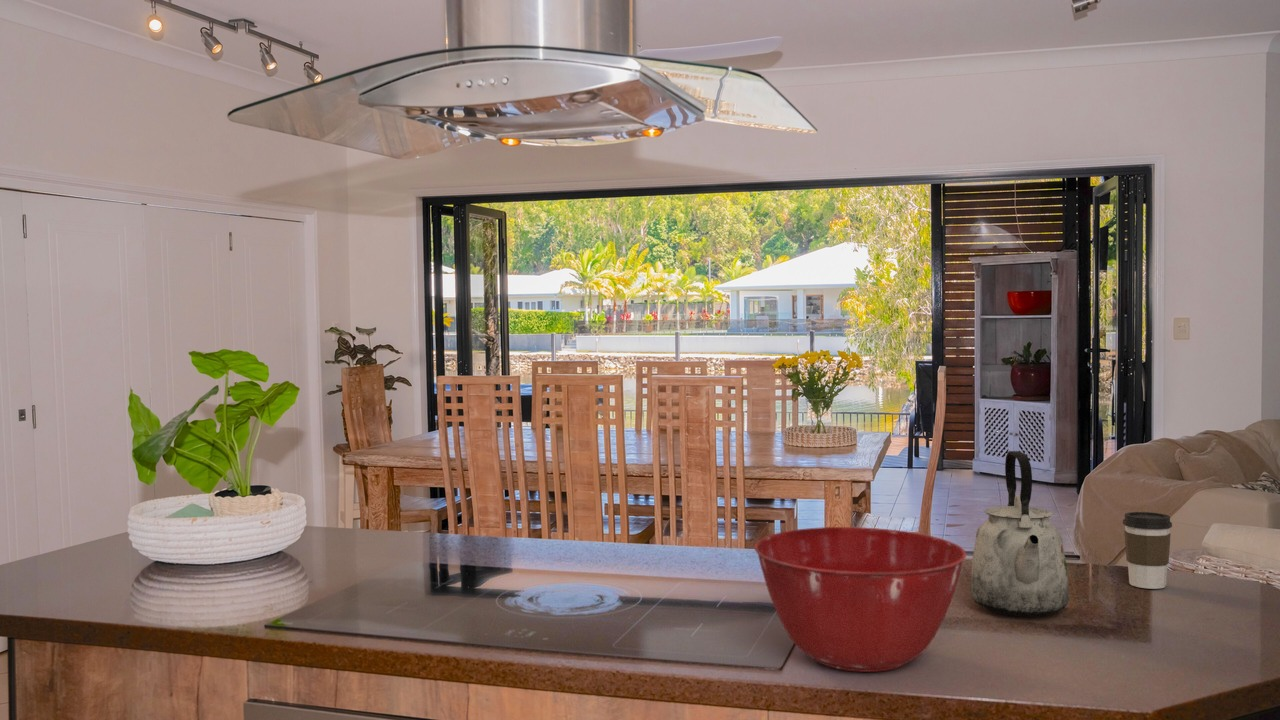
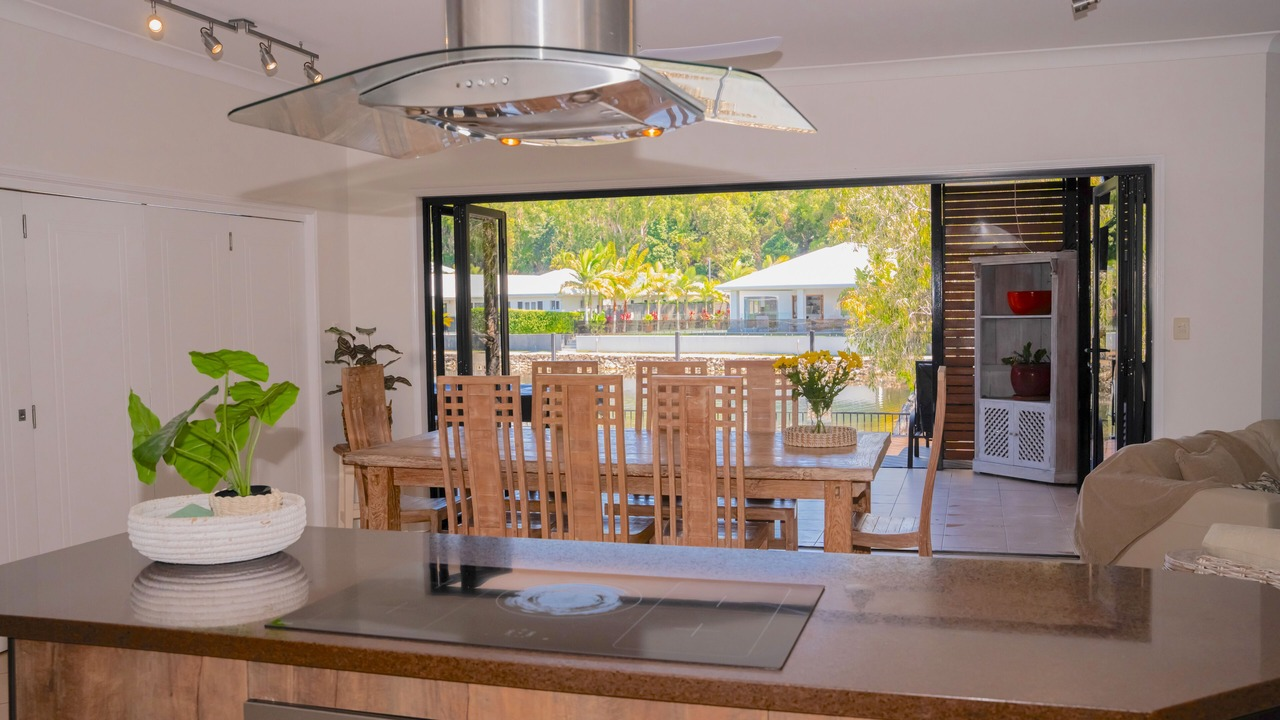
- kettle [969,450,1071,617]
- coffee cup [1122,511,1173,590]
- mixing bowl [754,526,967,673]
